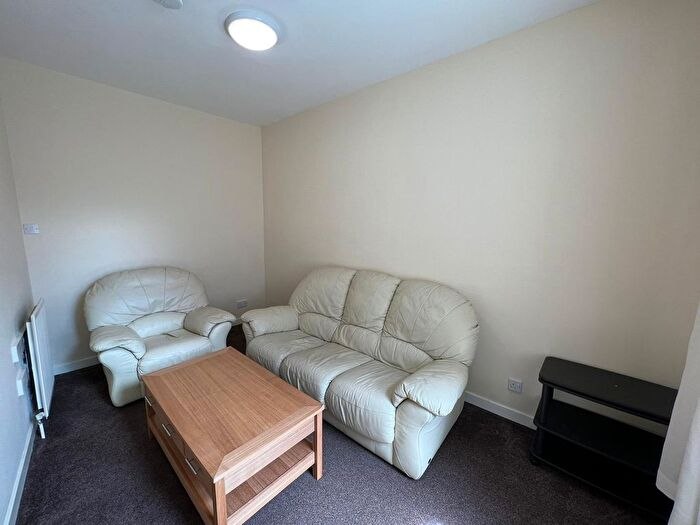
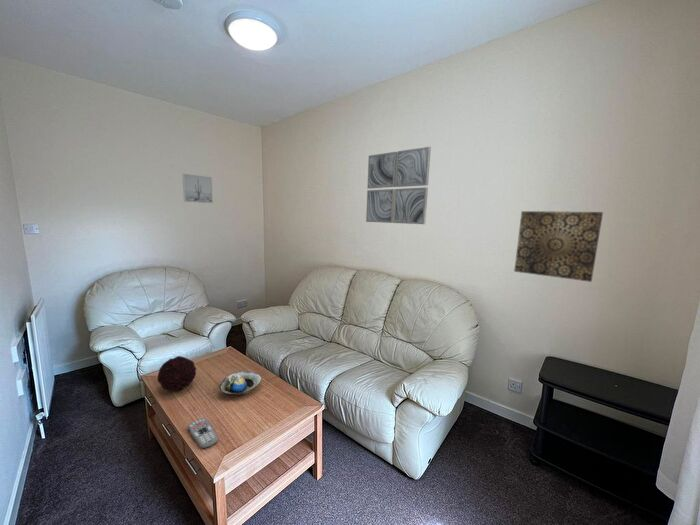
+ wall art [365,146,432,225]
+ wall art [513,210,604,283]
+ decorative bowl [218,370,262,396]
+ wall art [181,173,214,204]
+ decorative orb [157,355,197,392]
+ remote control [187,417,219,449]
